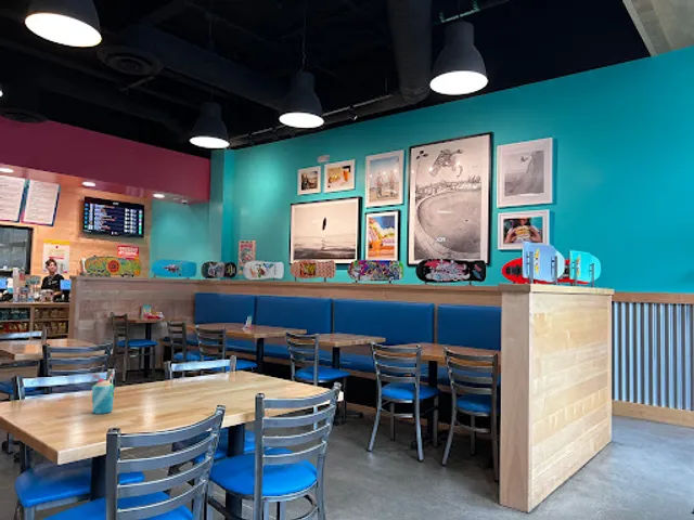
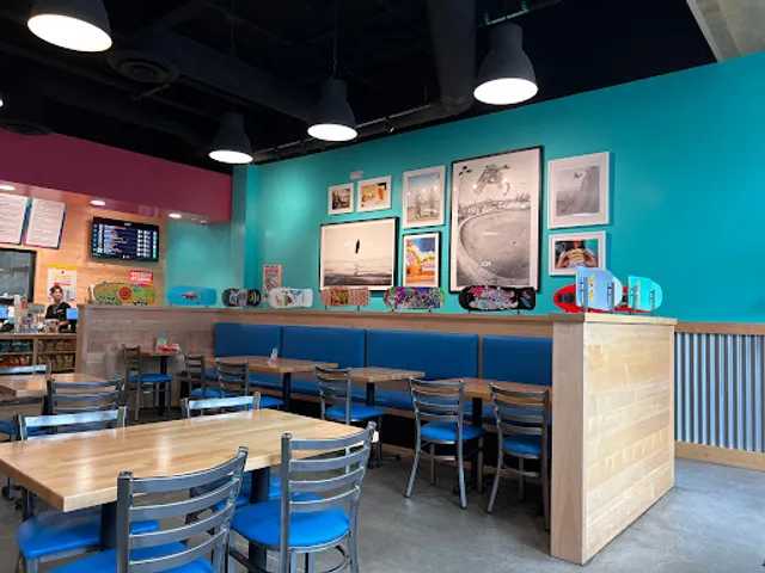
- milkshake [91,370,116,415]
